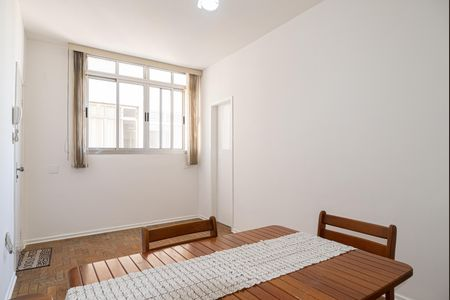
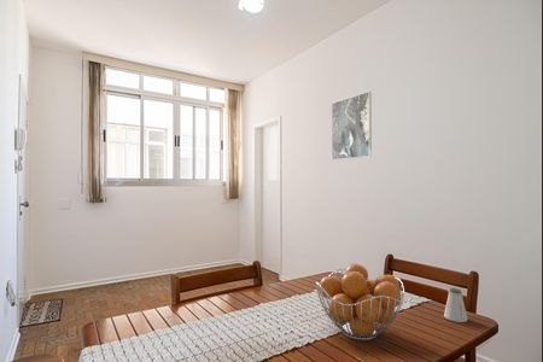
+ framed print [331,91,373,162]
+ fruit basket [315,262,405,341]
+ saltshaker [443,287,468,323]
